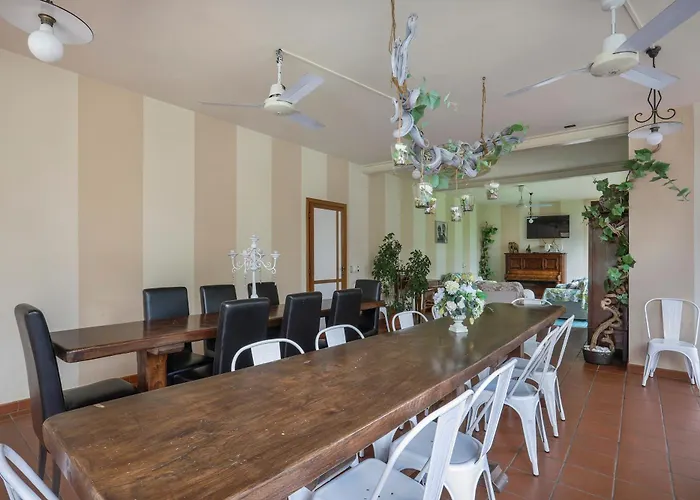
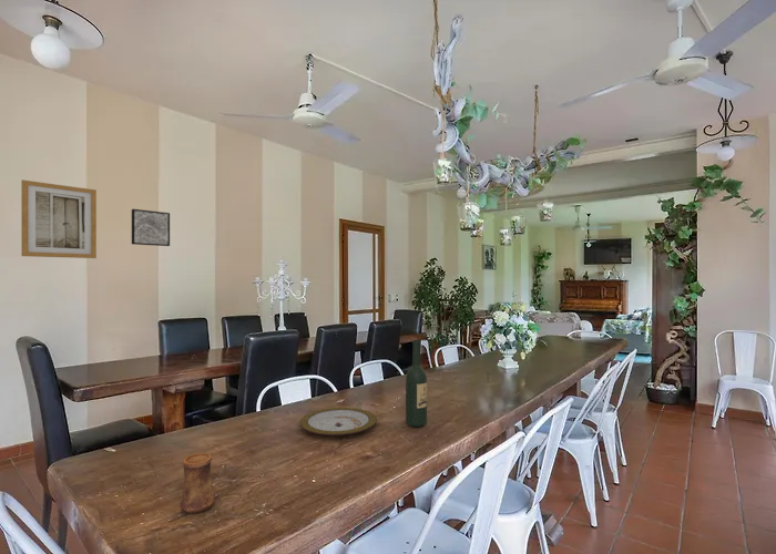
+ wine bottle [405,339,428,428]
+ wall art [131,208,171,247]
+ cup [178,452,216,514]
+ plate [298,407,378,437]
+ wall art [20,178,98,259]
